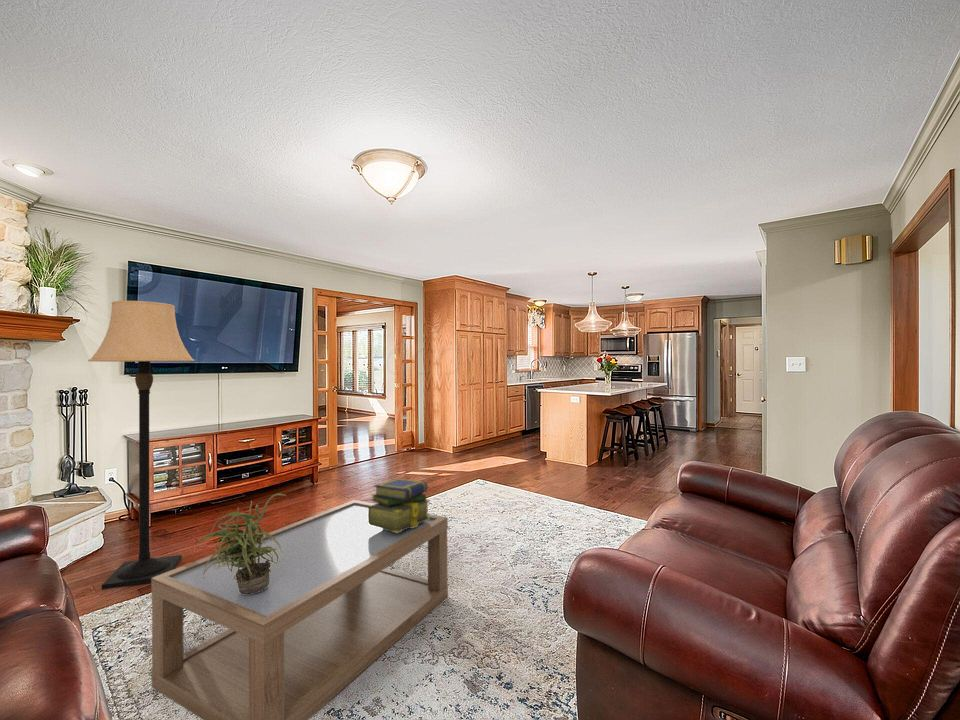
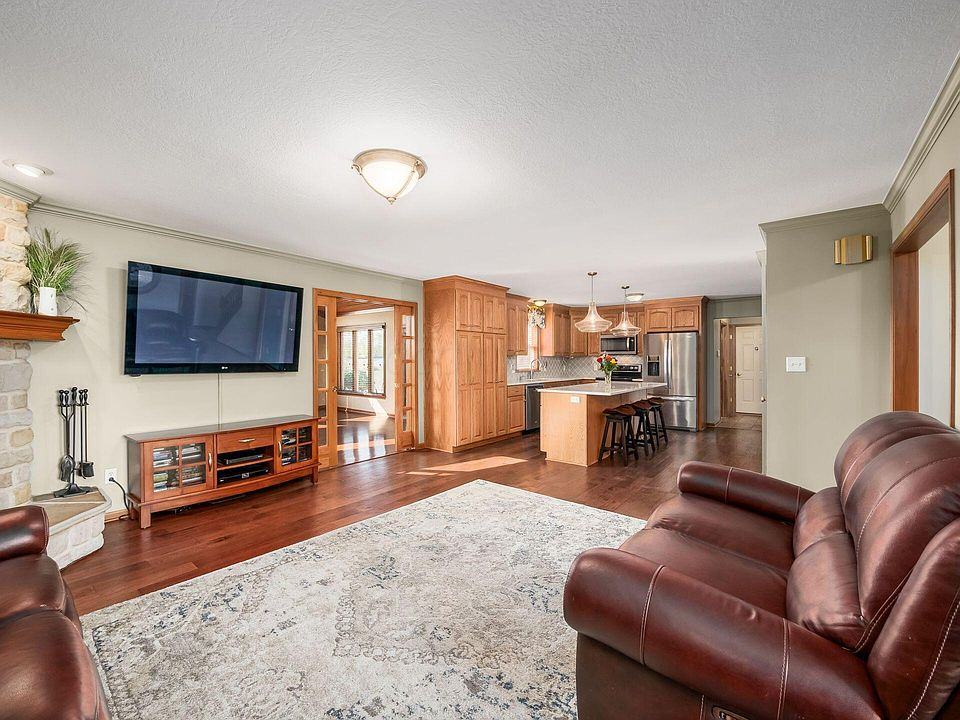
- coffee table [150,499,449,720]
- lamp [87,300,196,590]
- stack of books [367,478,431,533]
- potted plant [197,493,287,594]
